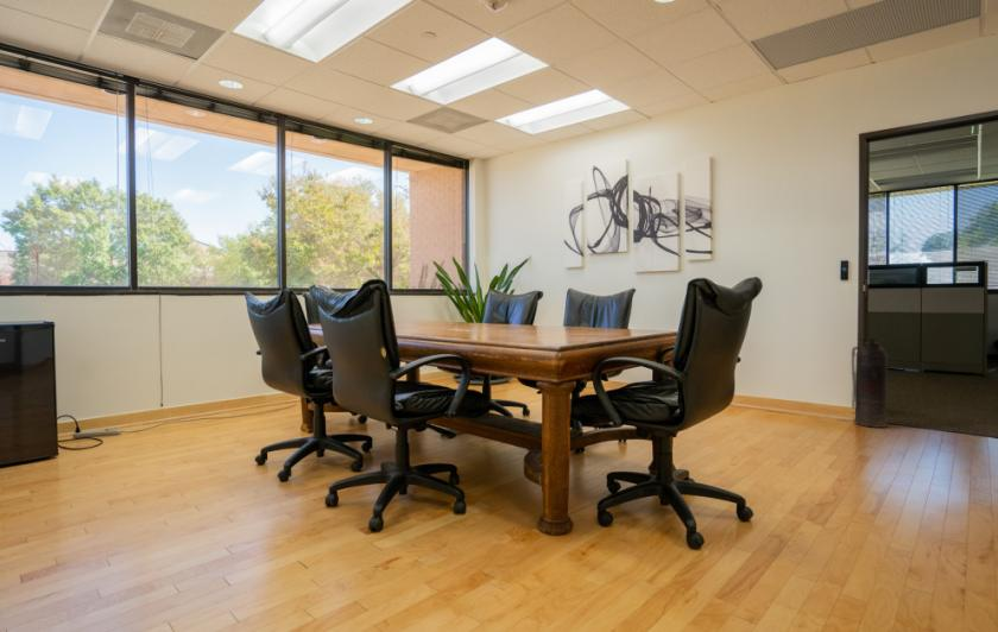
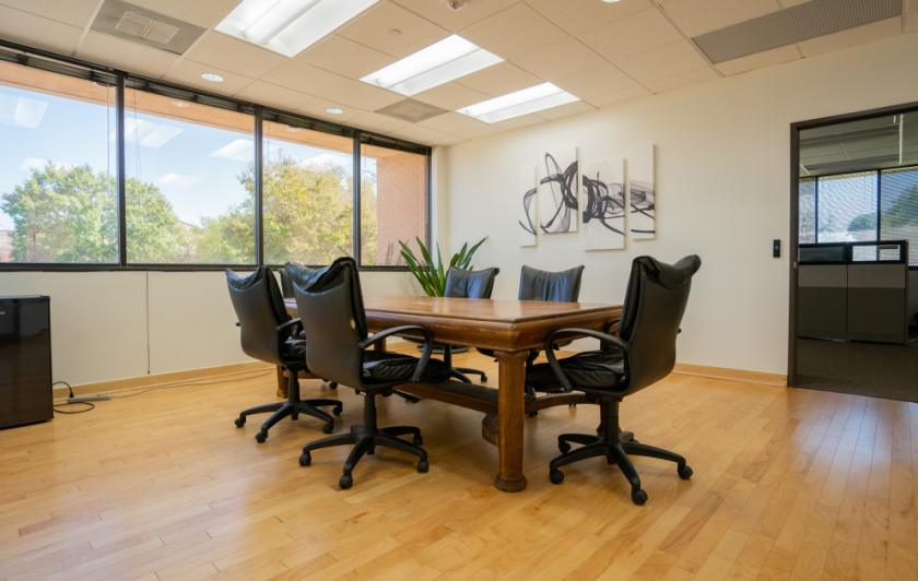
- fire extinguisher [851,336,889,429]
